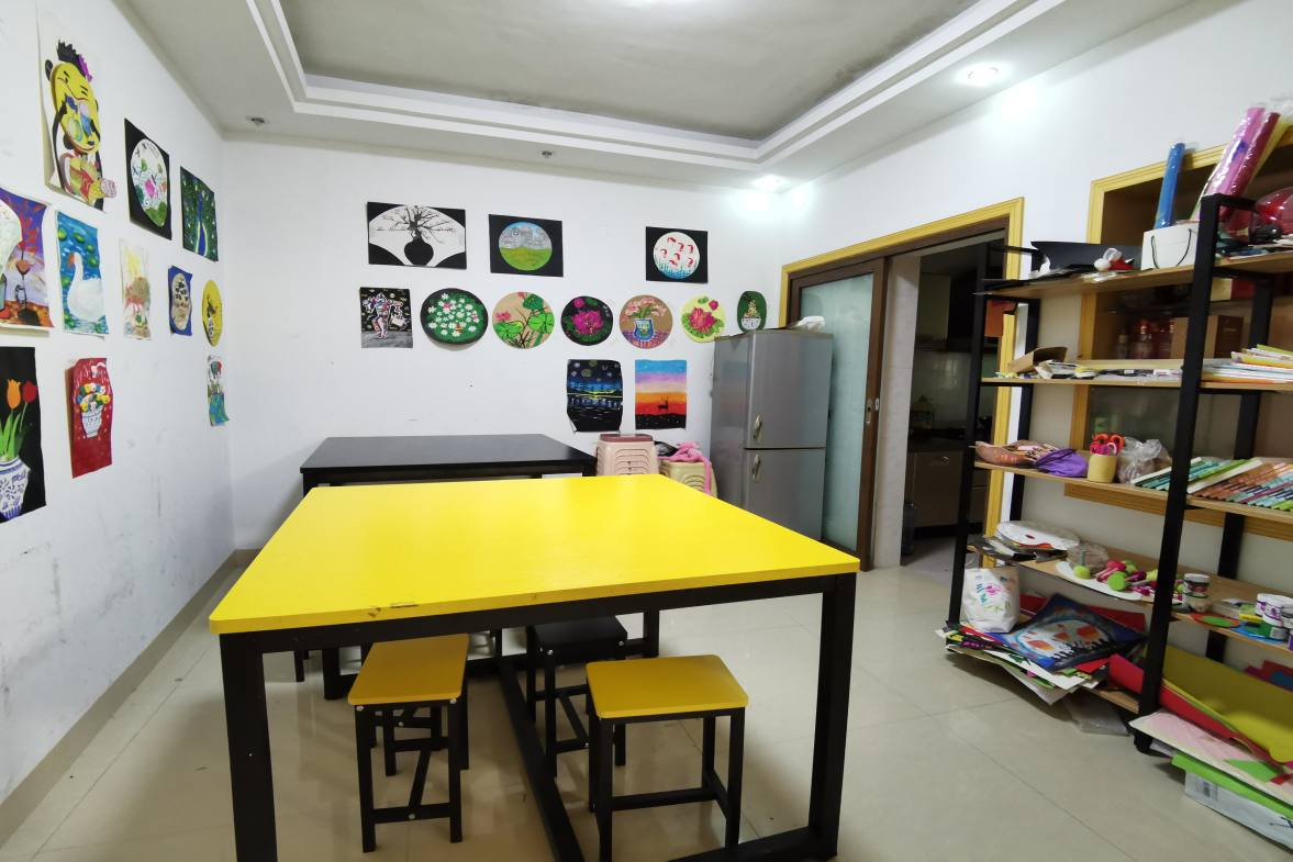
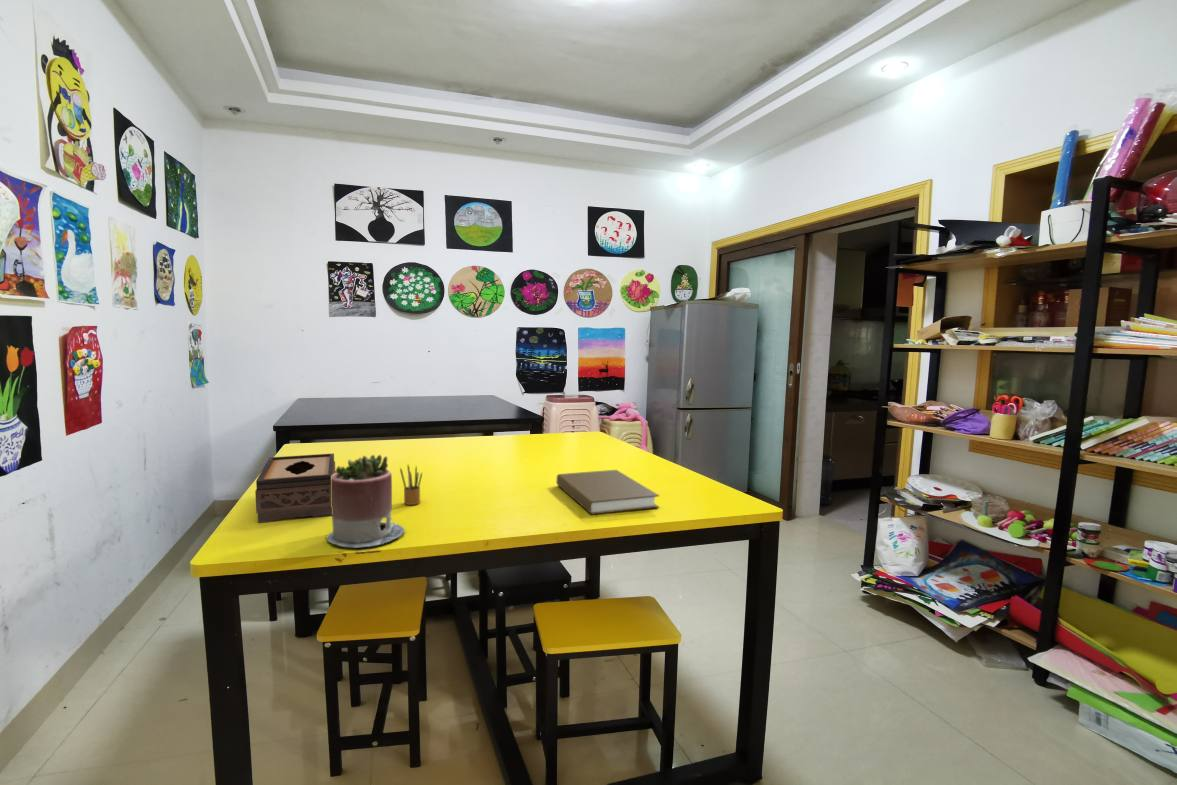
+ tissue box [254,452,336,524]
+ succulent planter [325,454,406,549]
+ book [556,469,660,516]
+ pencil box [399,464,423,506]
